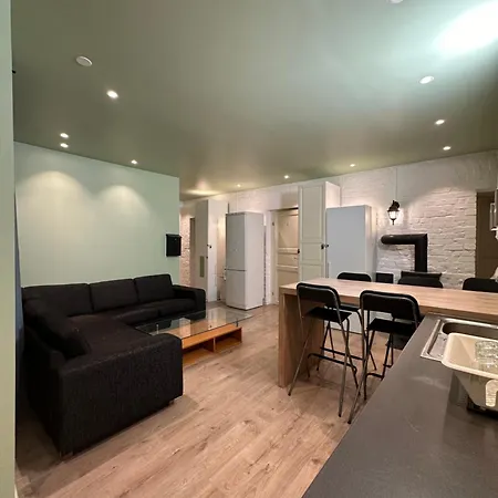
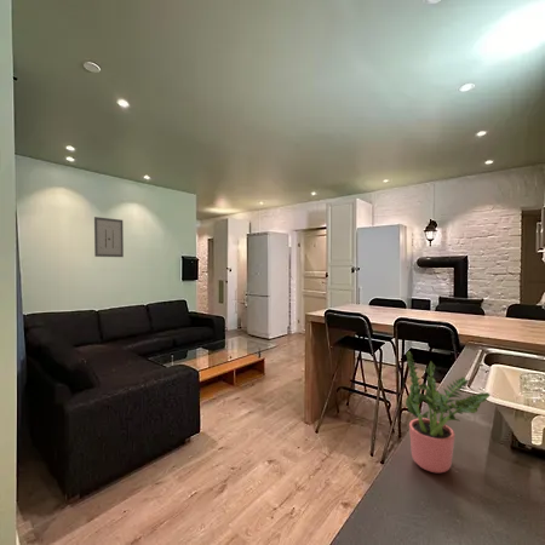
+ potted plant [405,350,492,474]
+ wall art [93,216,125,258]
